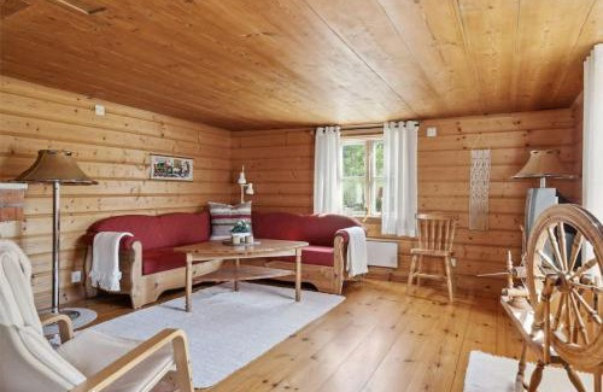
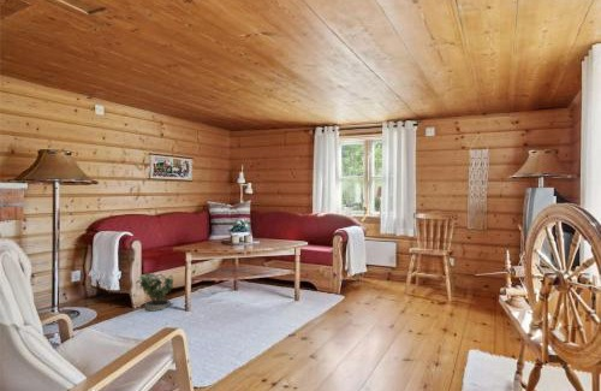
+ potted plant [135,272,175,313]
